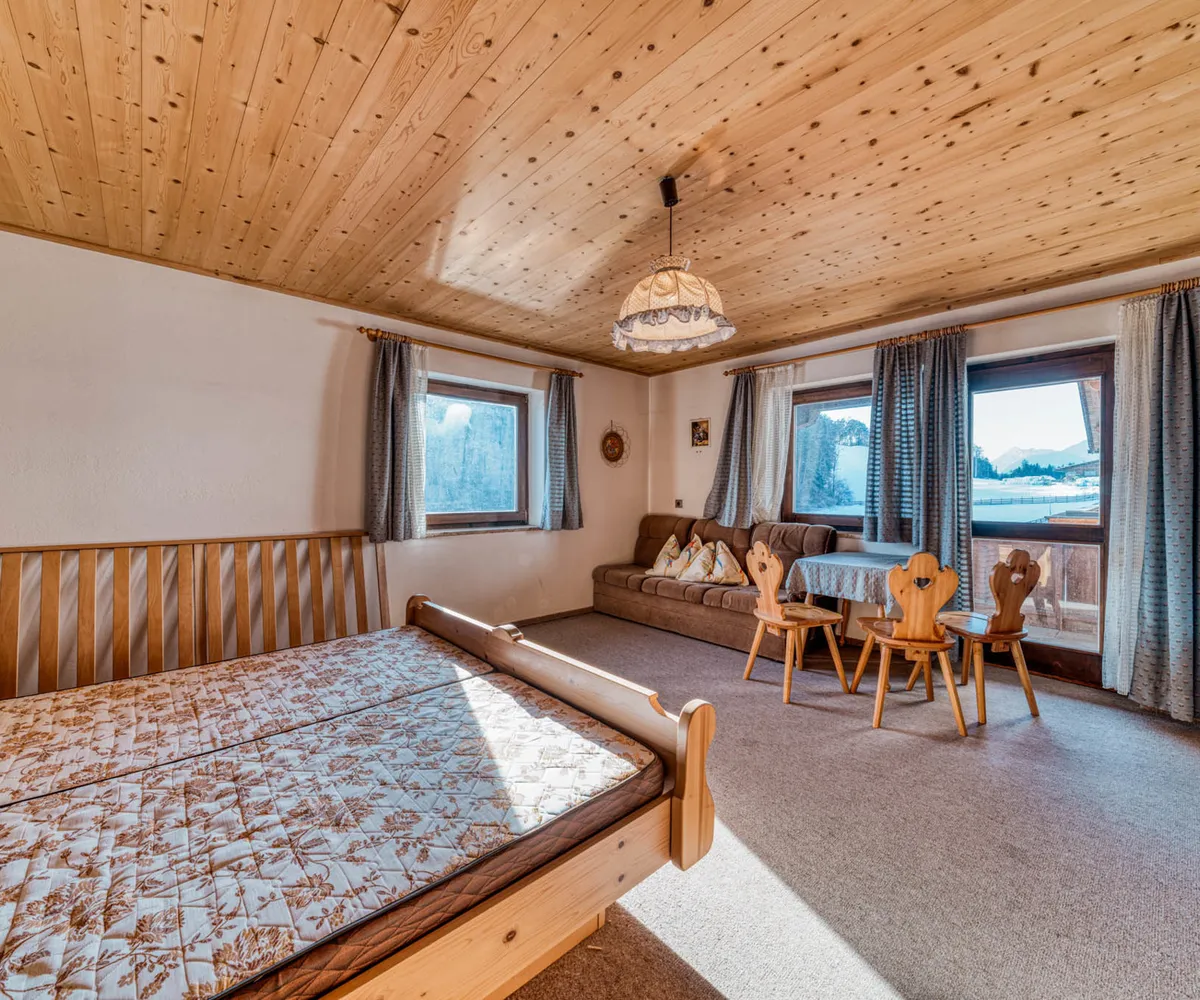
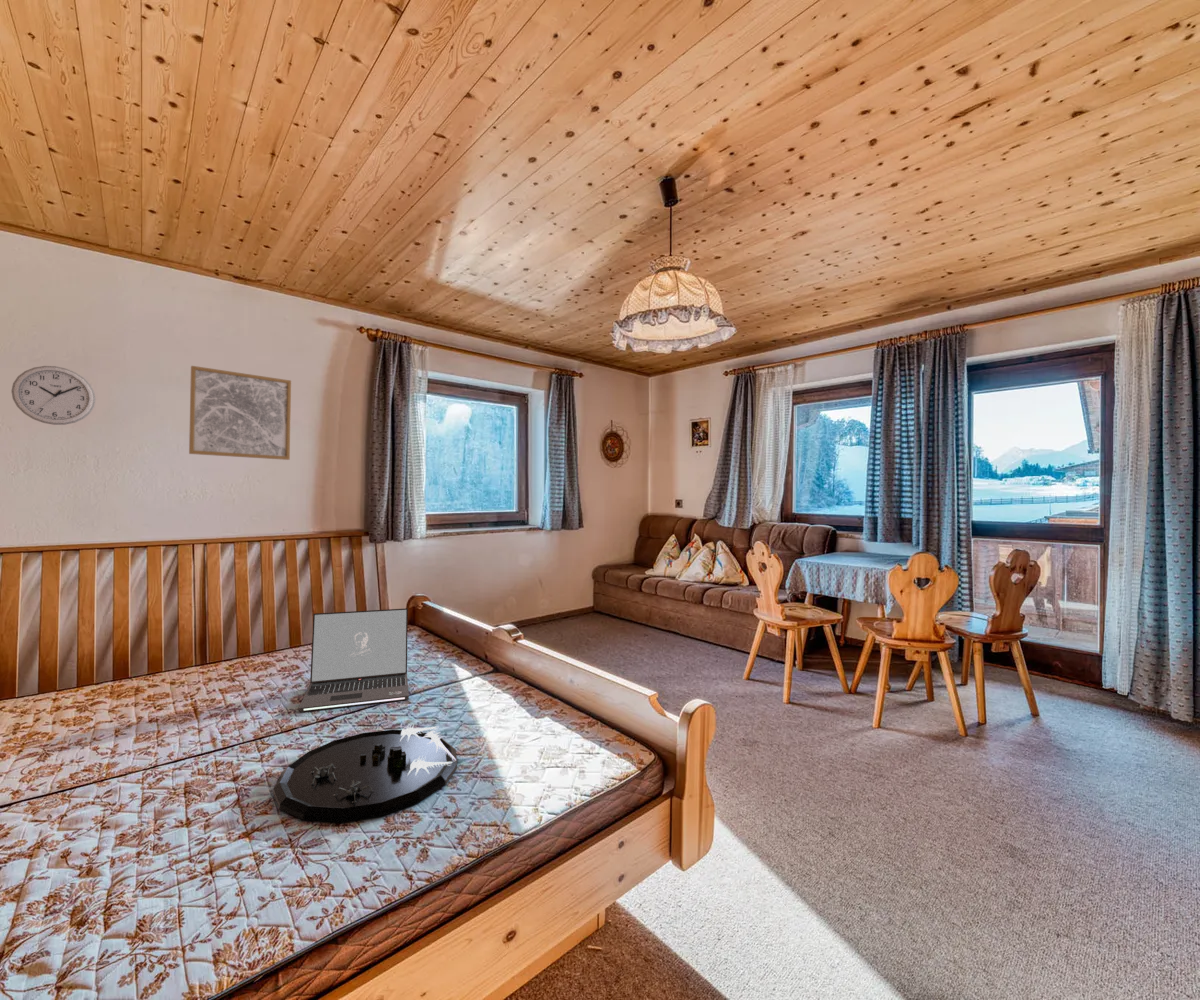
+ decorative tray [272,723,458,823]
+ laptop [298,608,410,713]
+ wall art [188,365,292,461]
+ wall clock [10,365,97,426]
